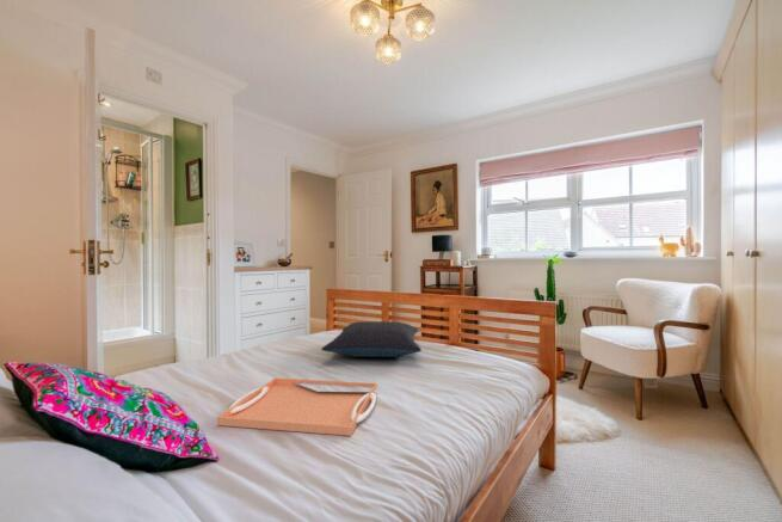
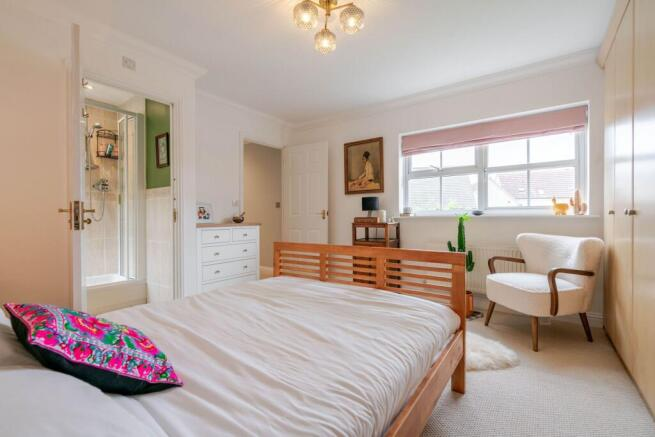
- pillow [320,320,423,358]
- serving tray [216,377,378,437]
